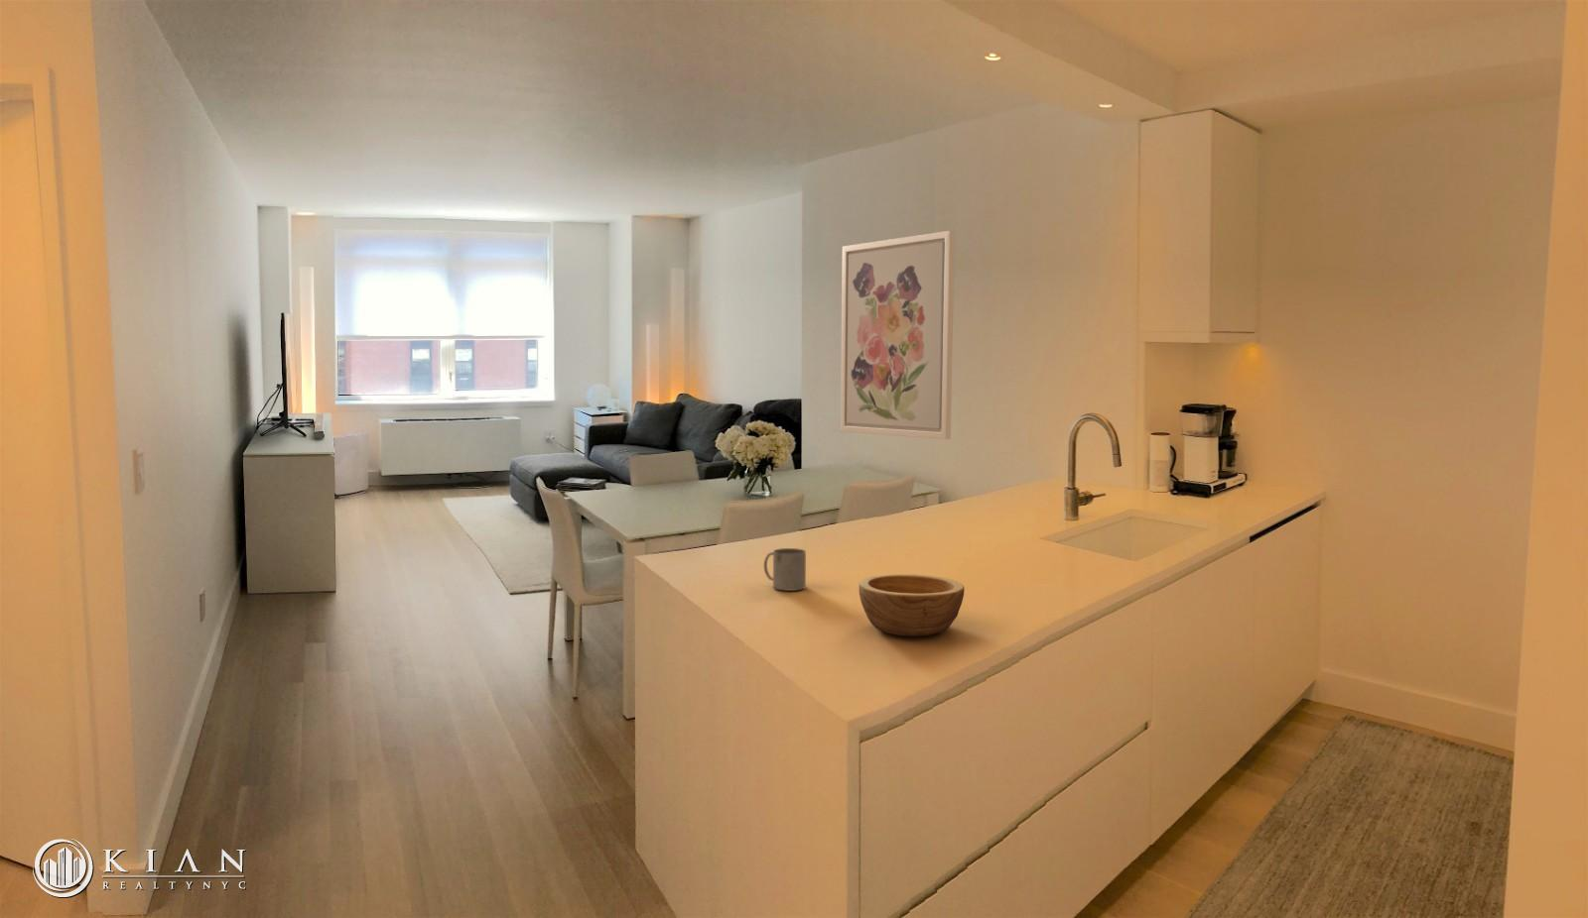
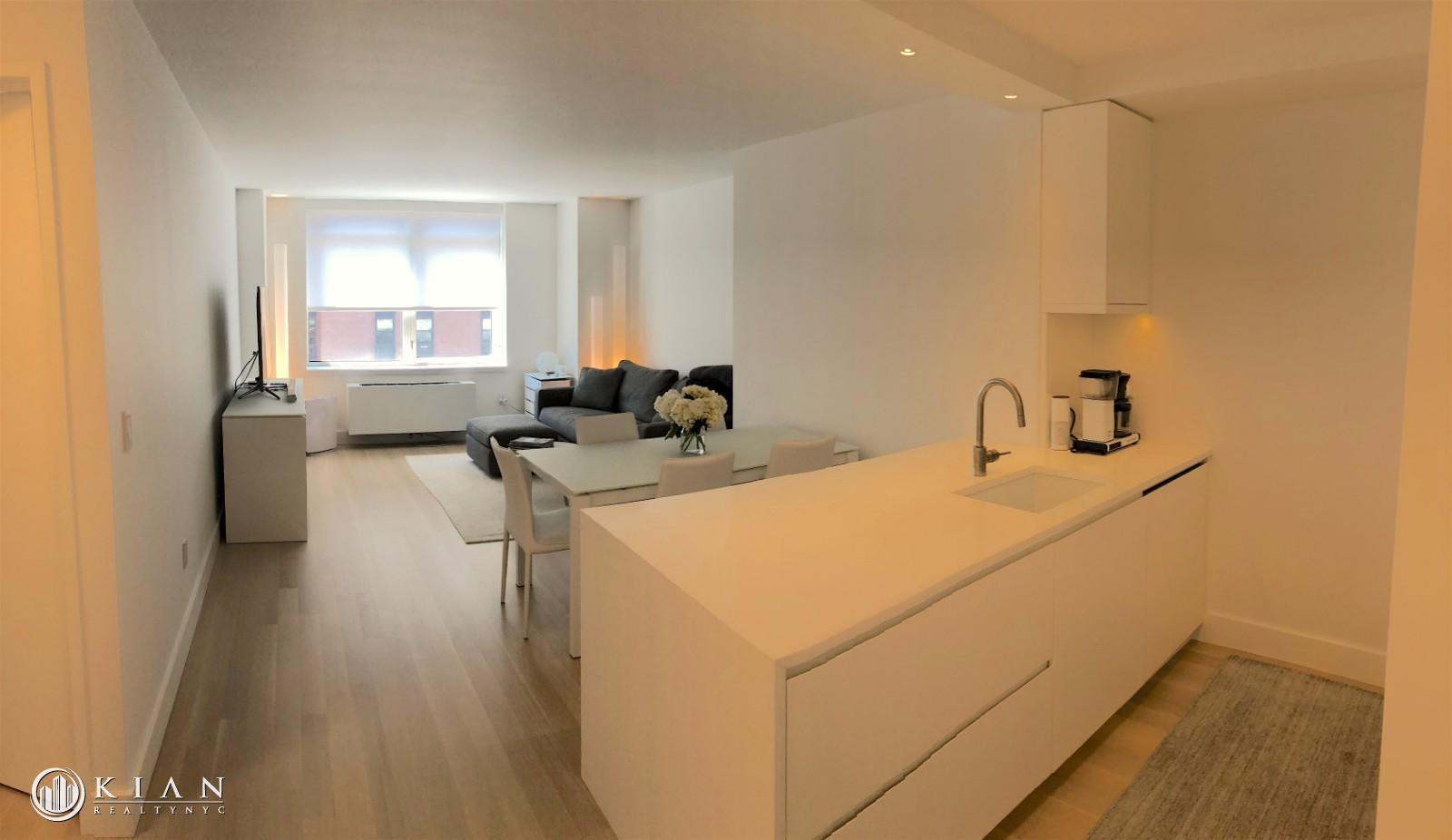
- mug [763,548,807,592]
- wall art [840,229,956,440]
- bowl [859,573,966,637]
